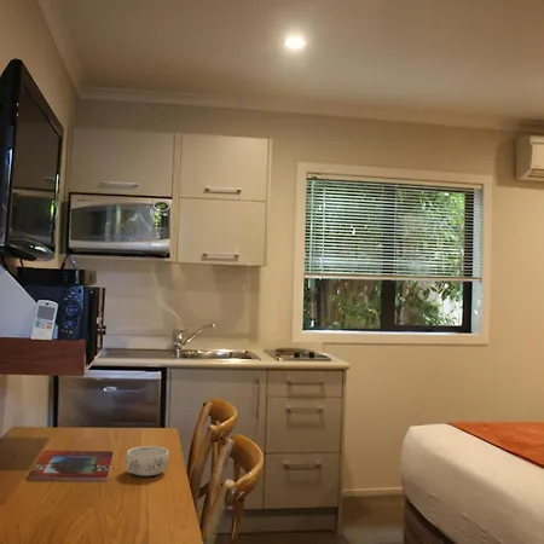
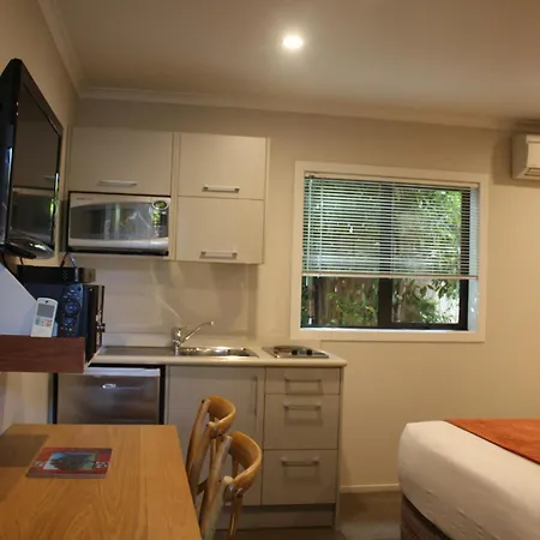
- decorative bowl [125,445,170,478]
